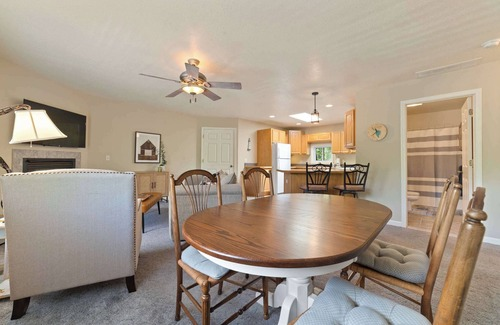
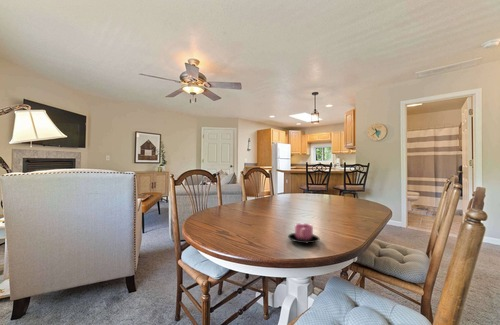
+ cup [287,222,321,244]
